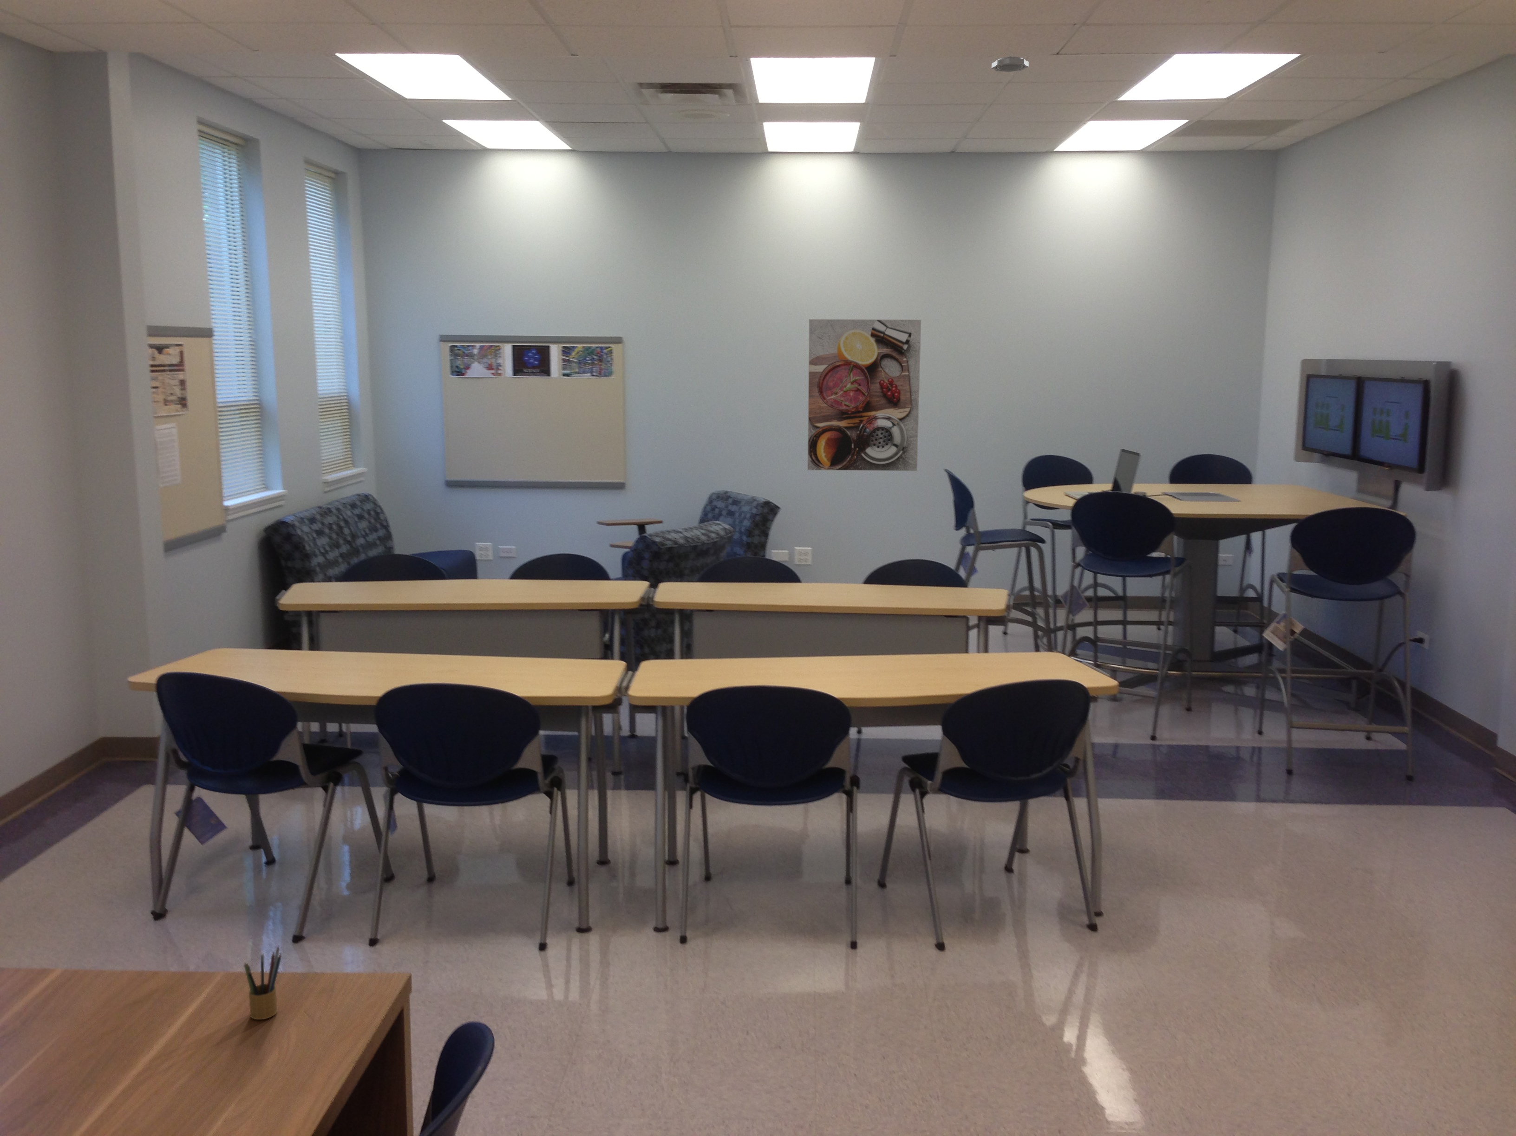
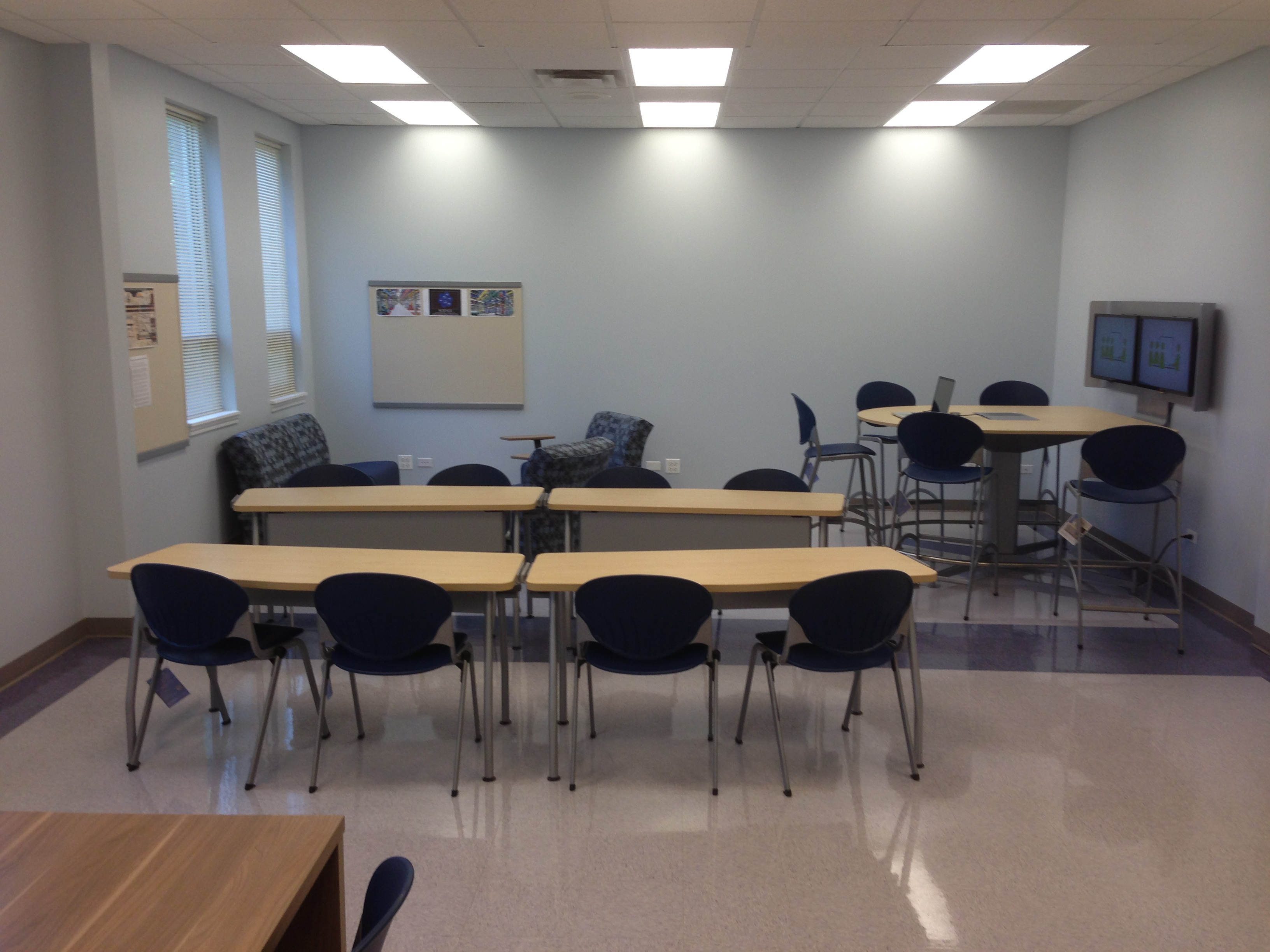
- pencil box [244,945,282,1020]
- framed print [807,319,922,471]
- smoke detector [991,56,1029,73]
